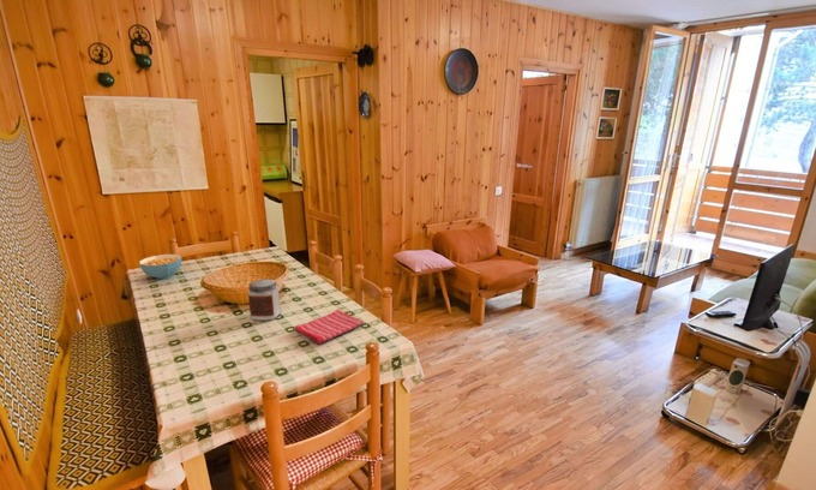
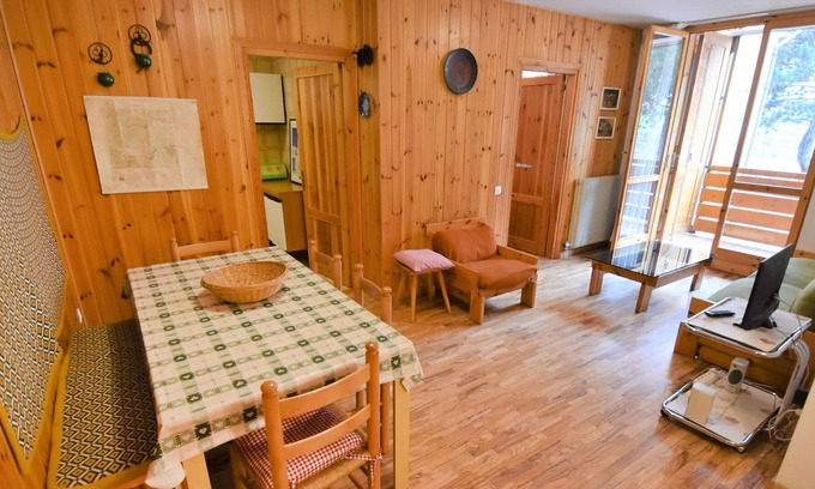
- jar [246,279,282,322]
- cereal bowl [138,253,184,280]
- dish towel [294,309,365,345]
